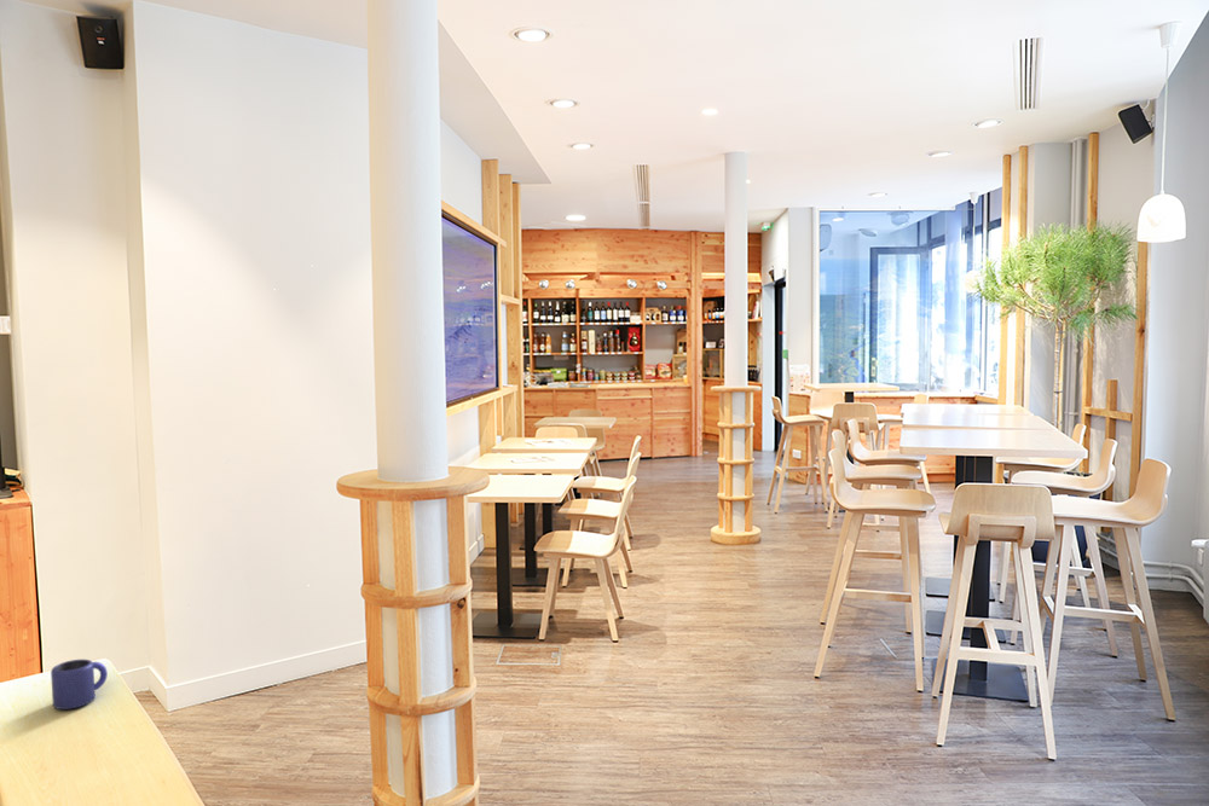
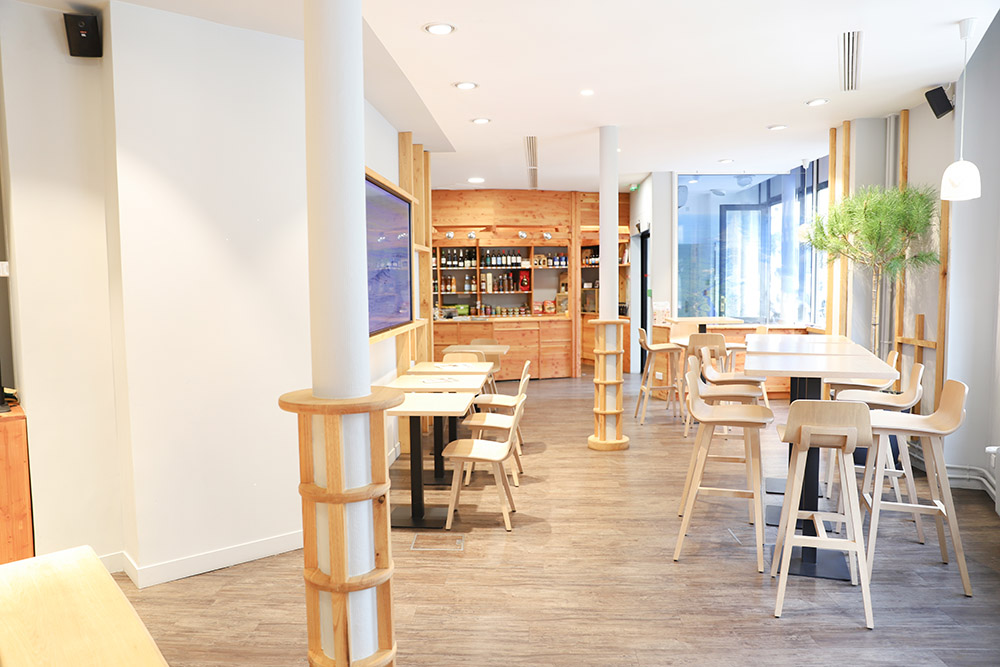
- mug [50,659,109,711]
